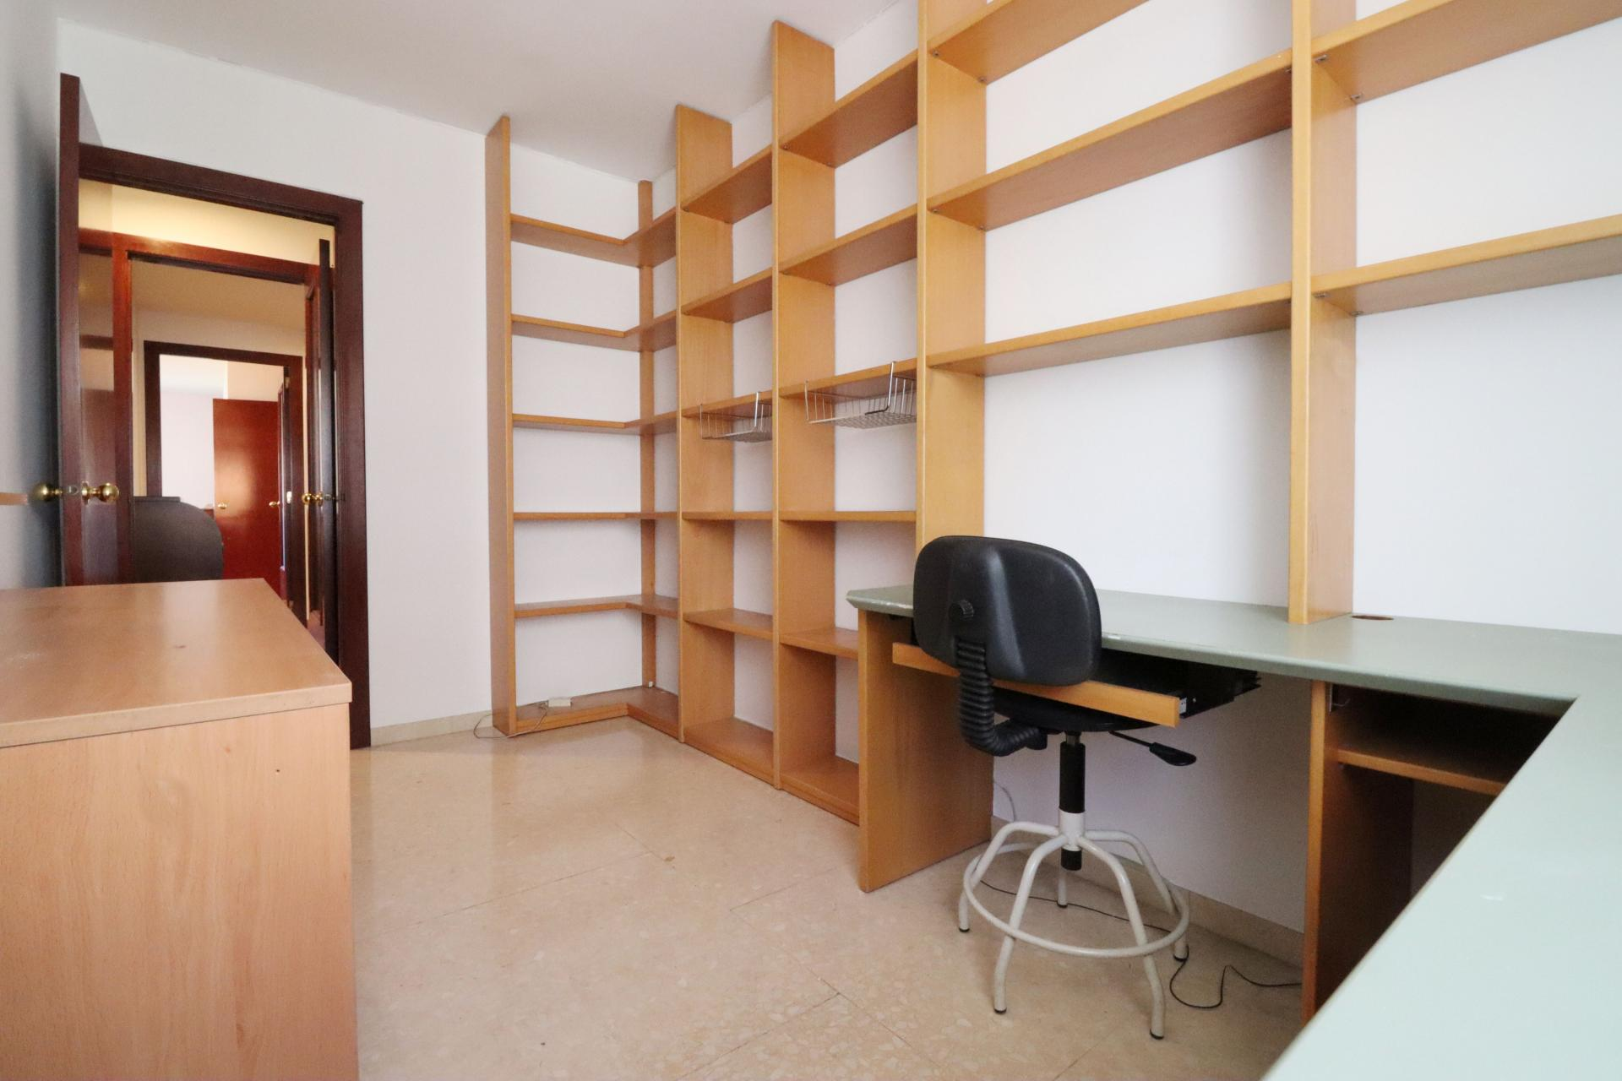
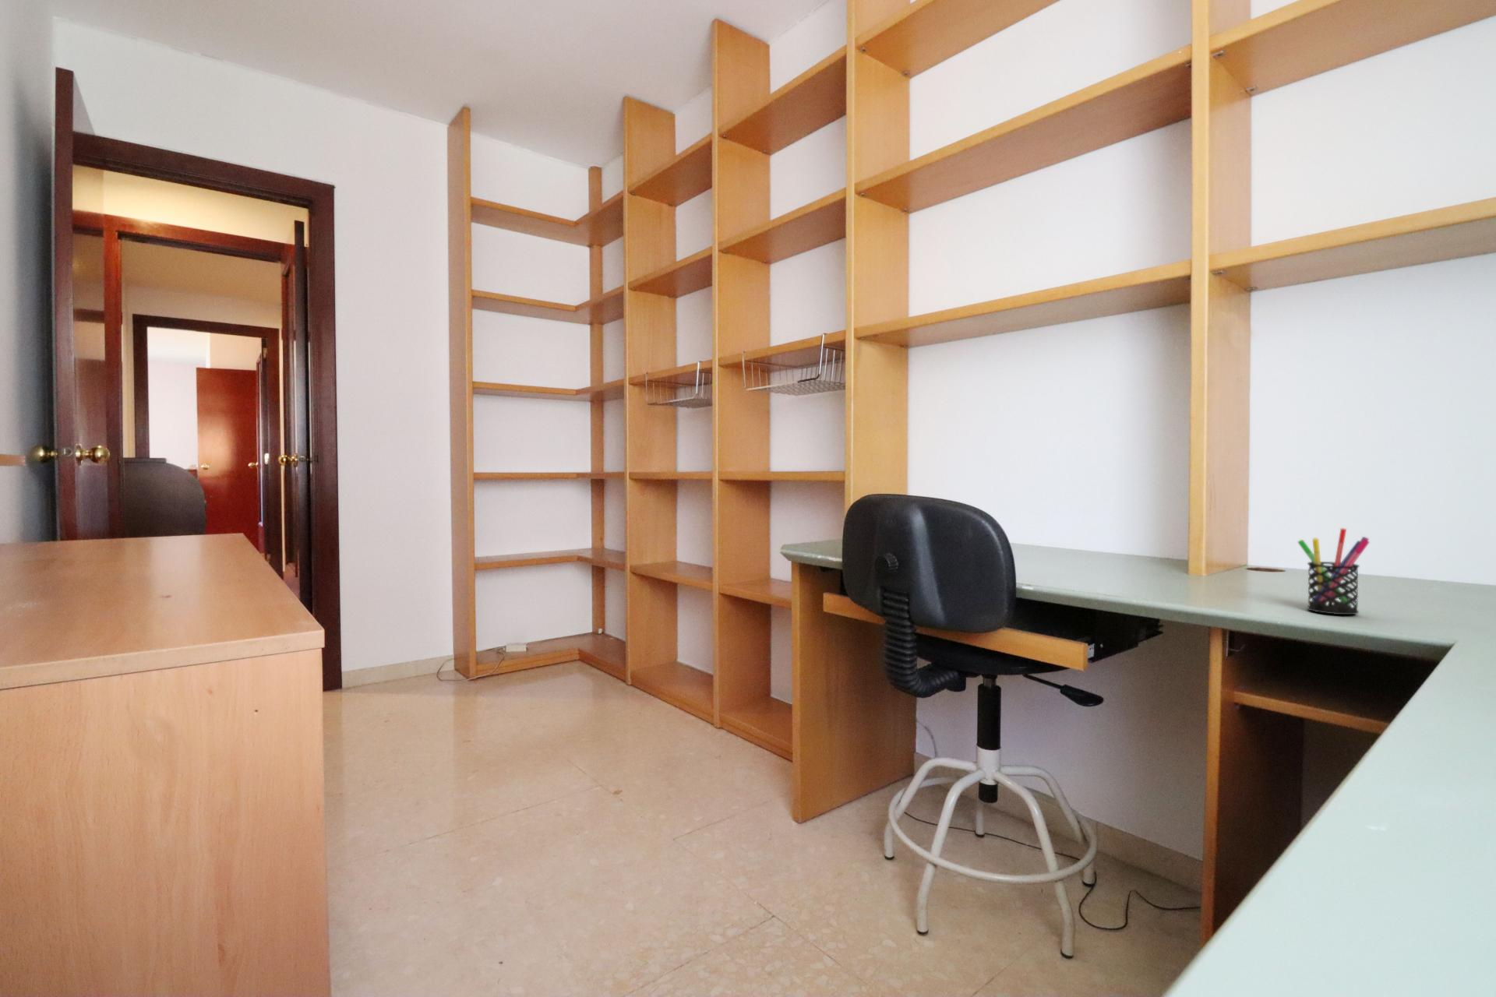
+ pen holder [1298,527,1370,615]
